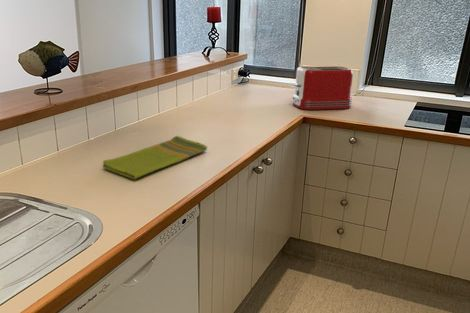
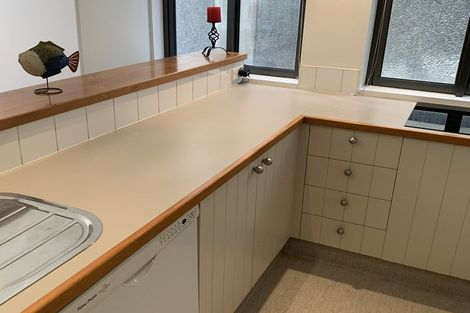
- dish towel [102,135,208,180]
- toaster [292,66,354,111]
